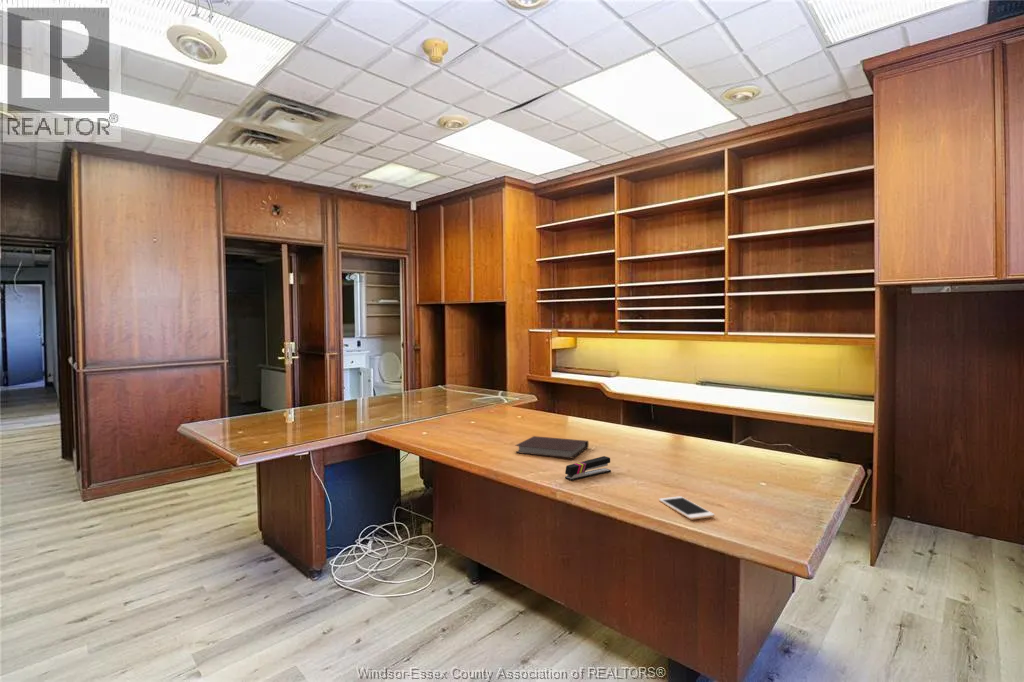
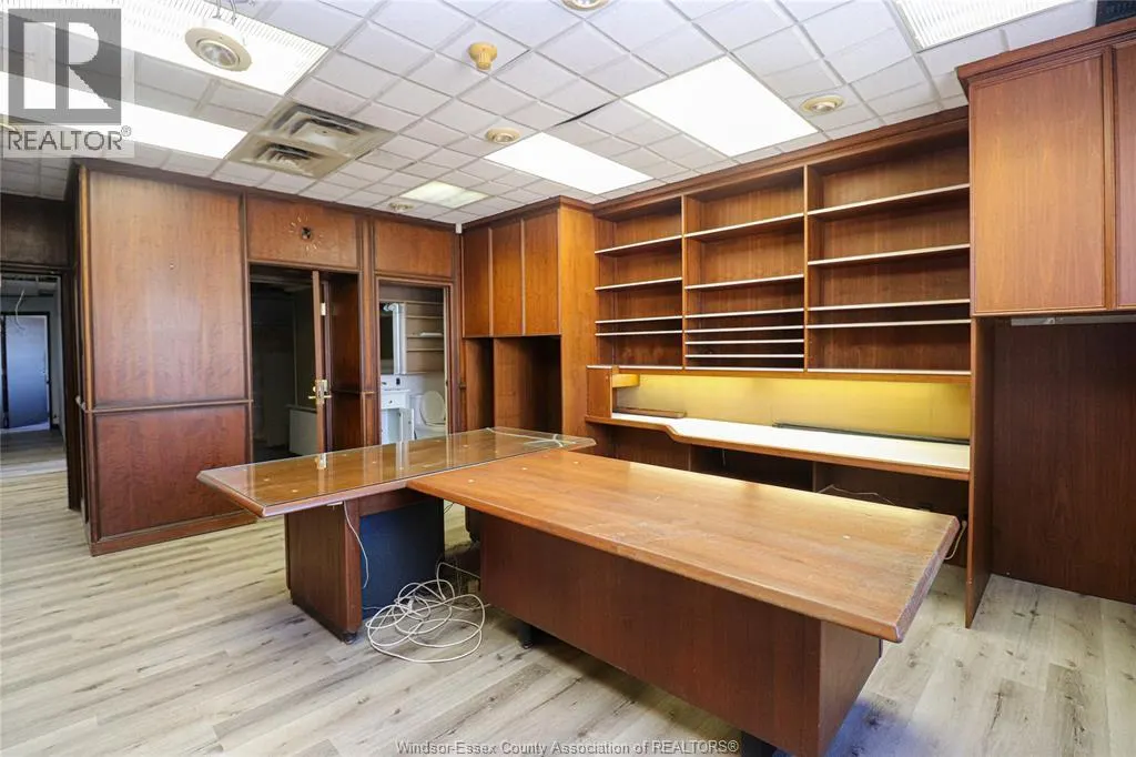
- notebook [514,435,589,460]
- cell phone [658,495,716,521]
- stapler [564,455,612,481]
